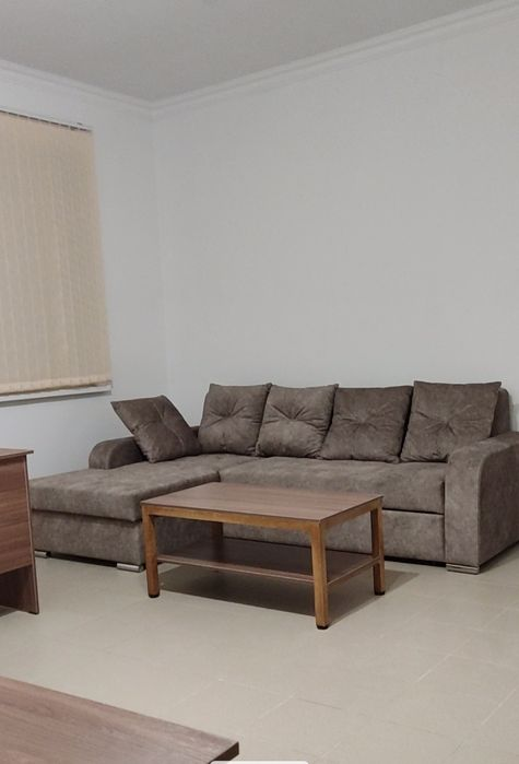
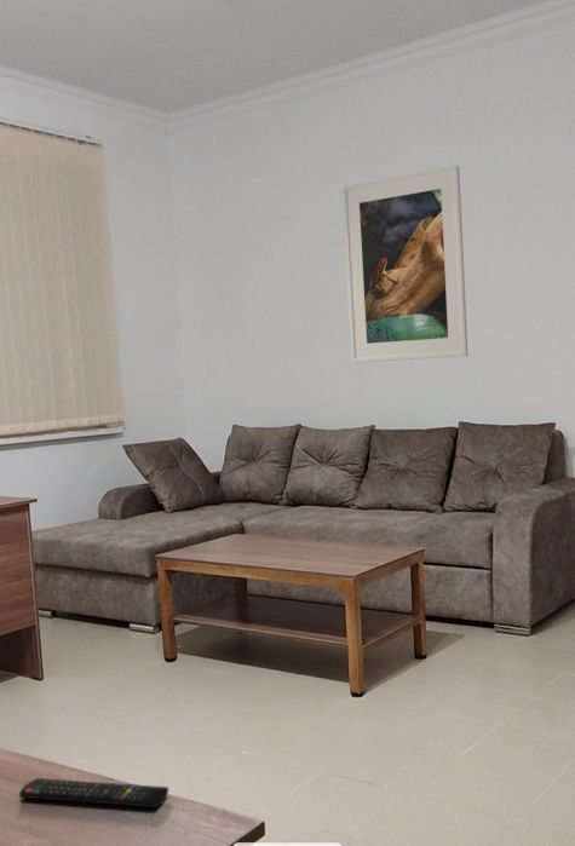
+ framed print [341,165,470,364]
+ remote control [18,777,169,808]
